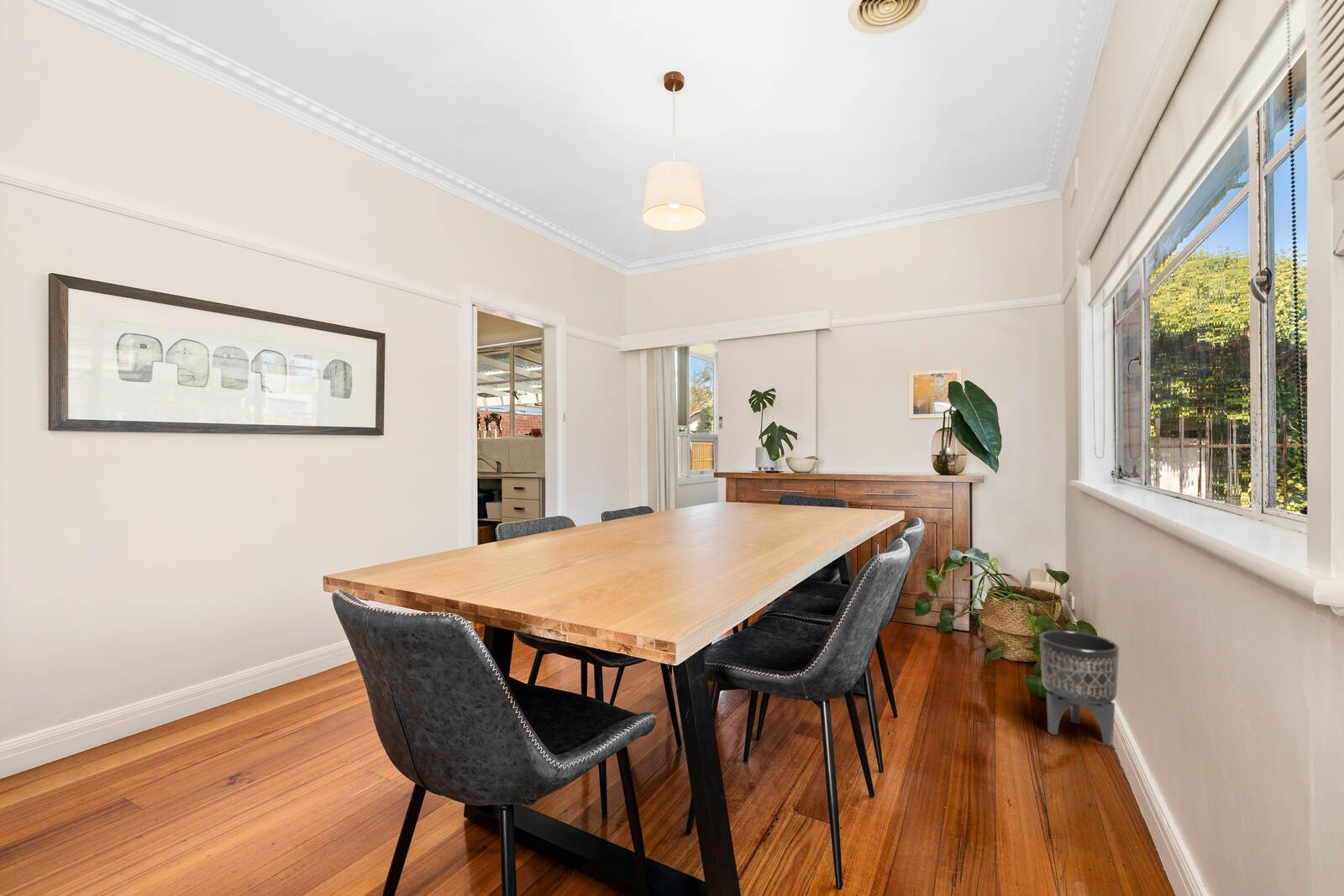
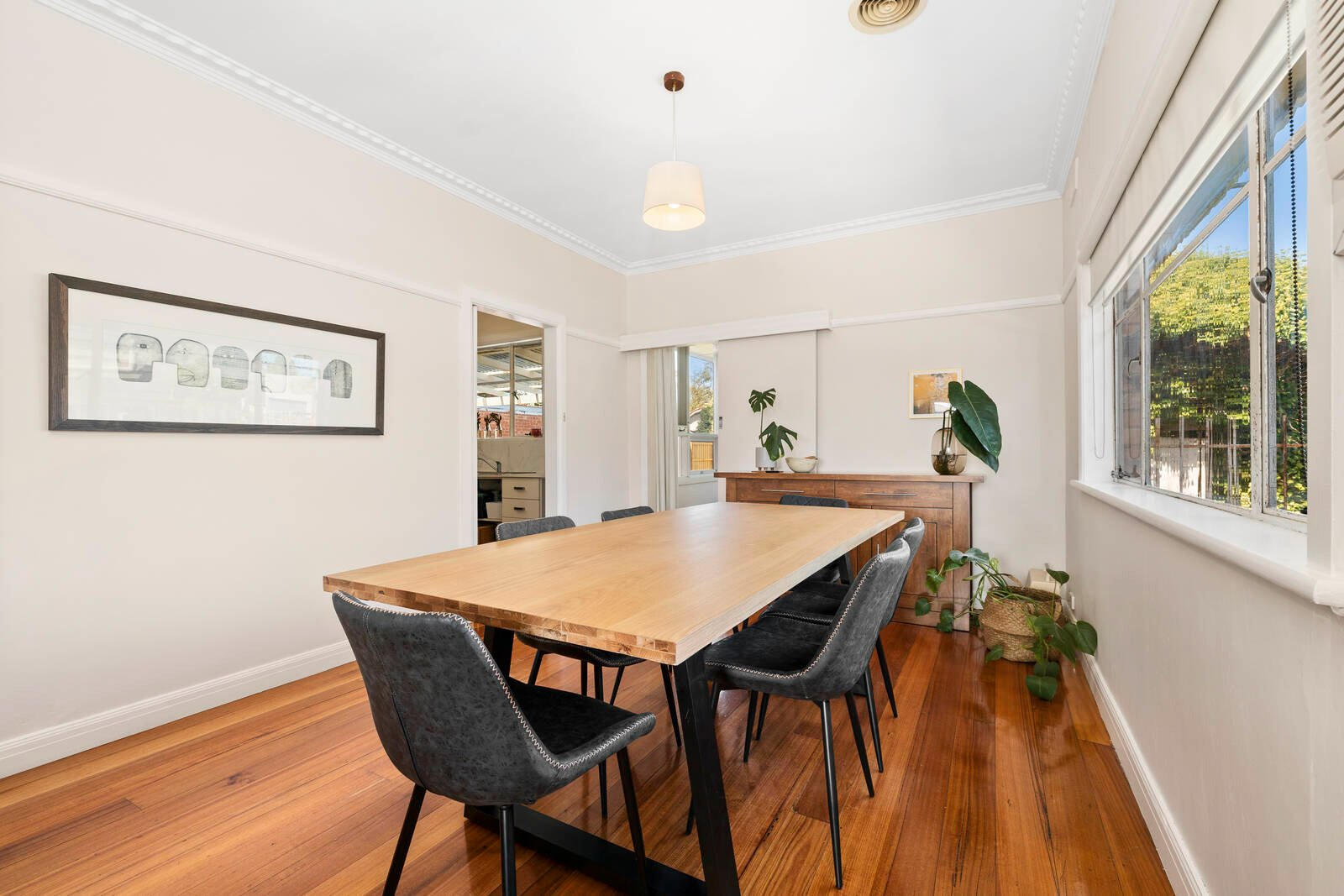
- planter [1039,630,1120,747]
